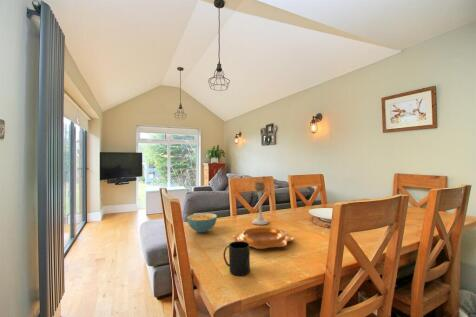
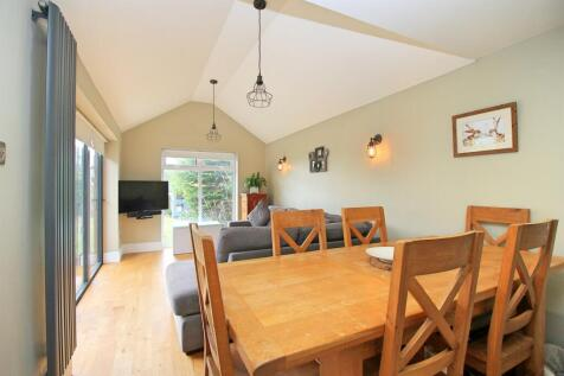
- cereal bowl [186,212,218,234]
- candle holder [251,181,270,226]
- decorative bowl [232,226,295,250]
- mug [222,240,251,277]
